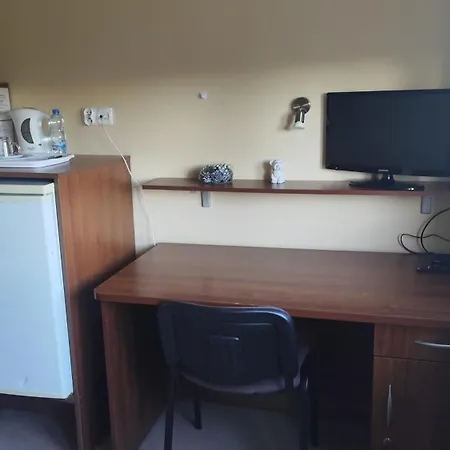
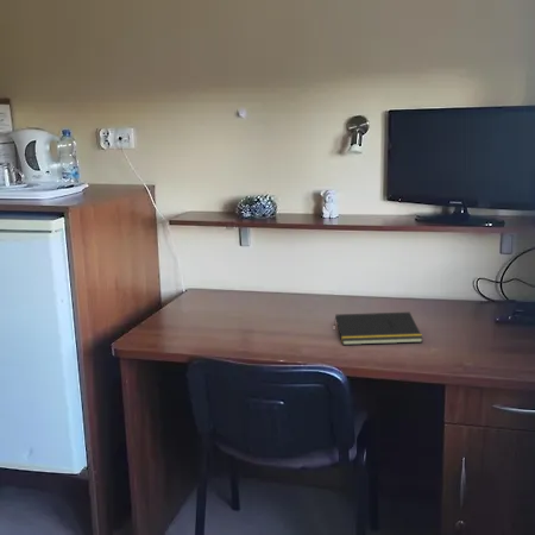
+ notepad [333,311,424,346]
